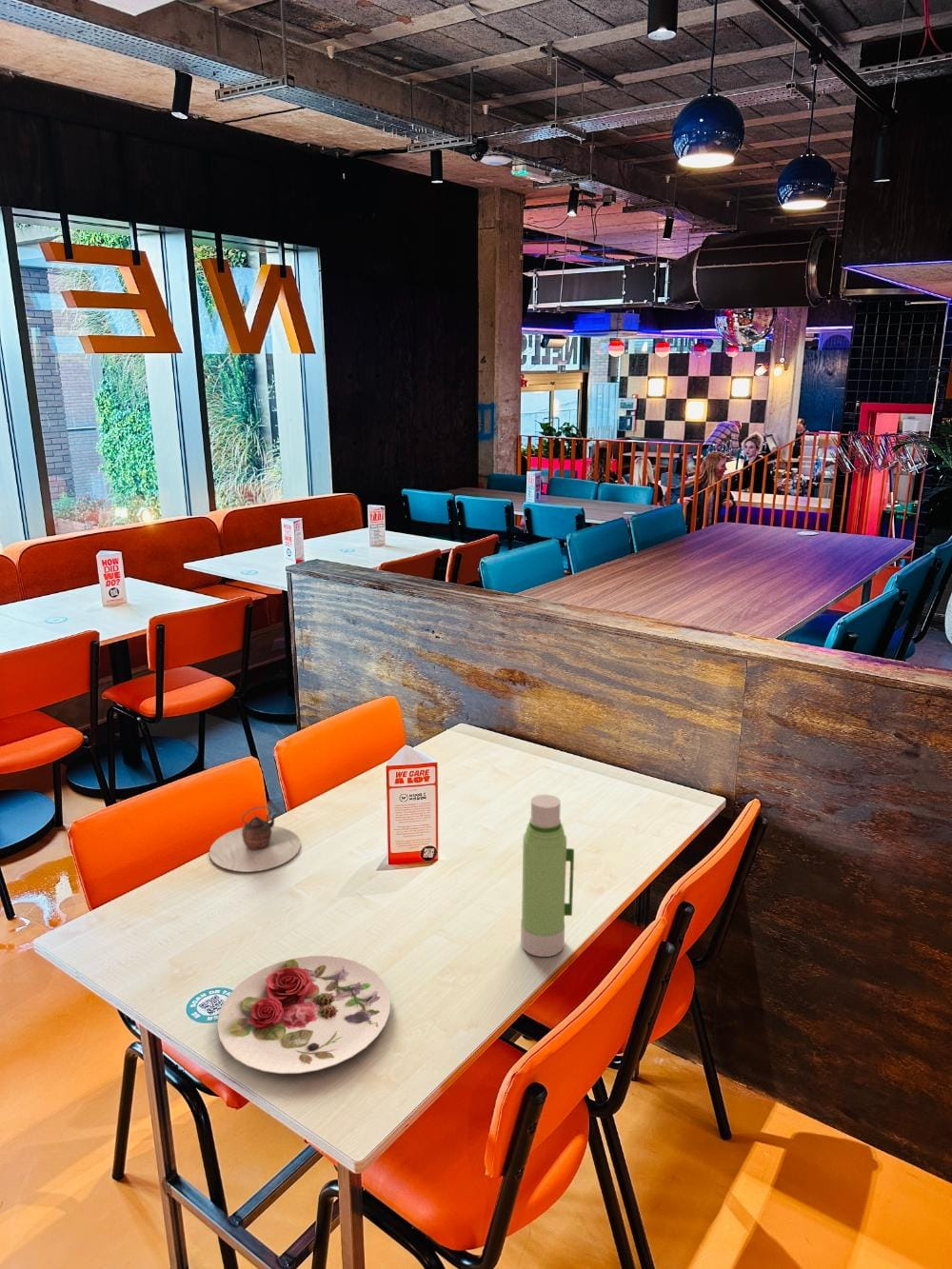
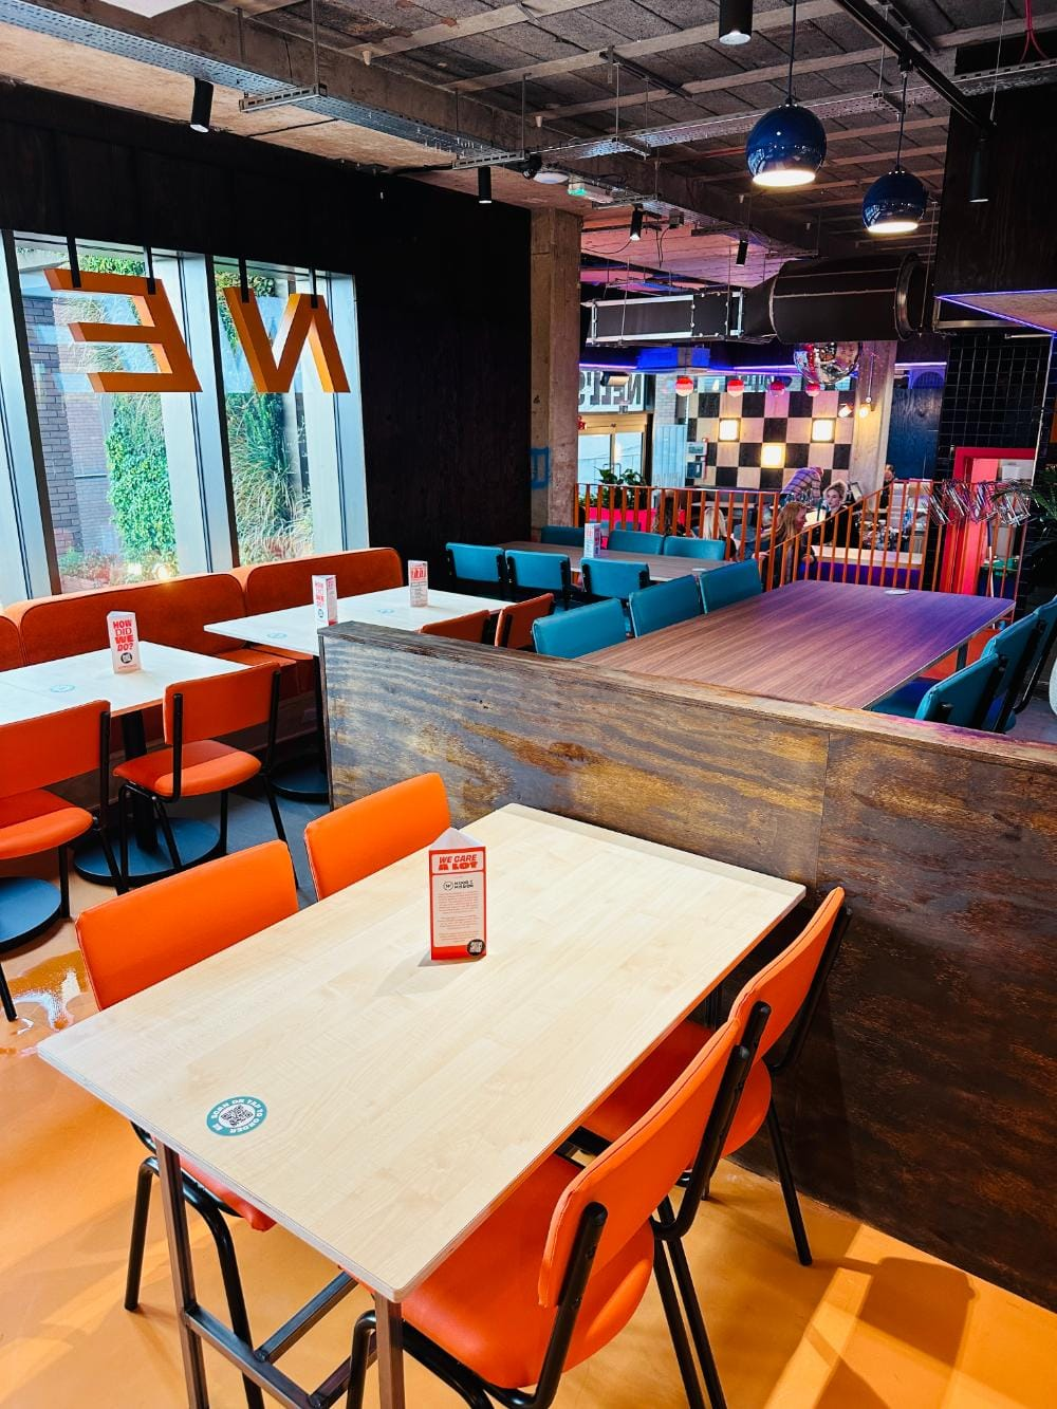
- water bottle [520,794,575,958]
- plate [216,955,391,1075]
- teapot [208,805,302,873]
